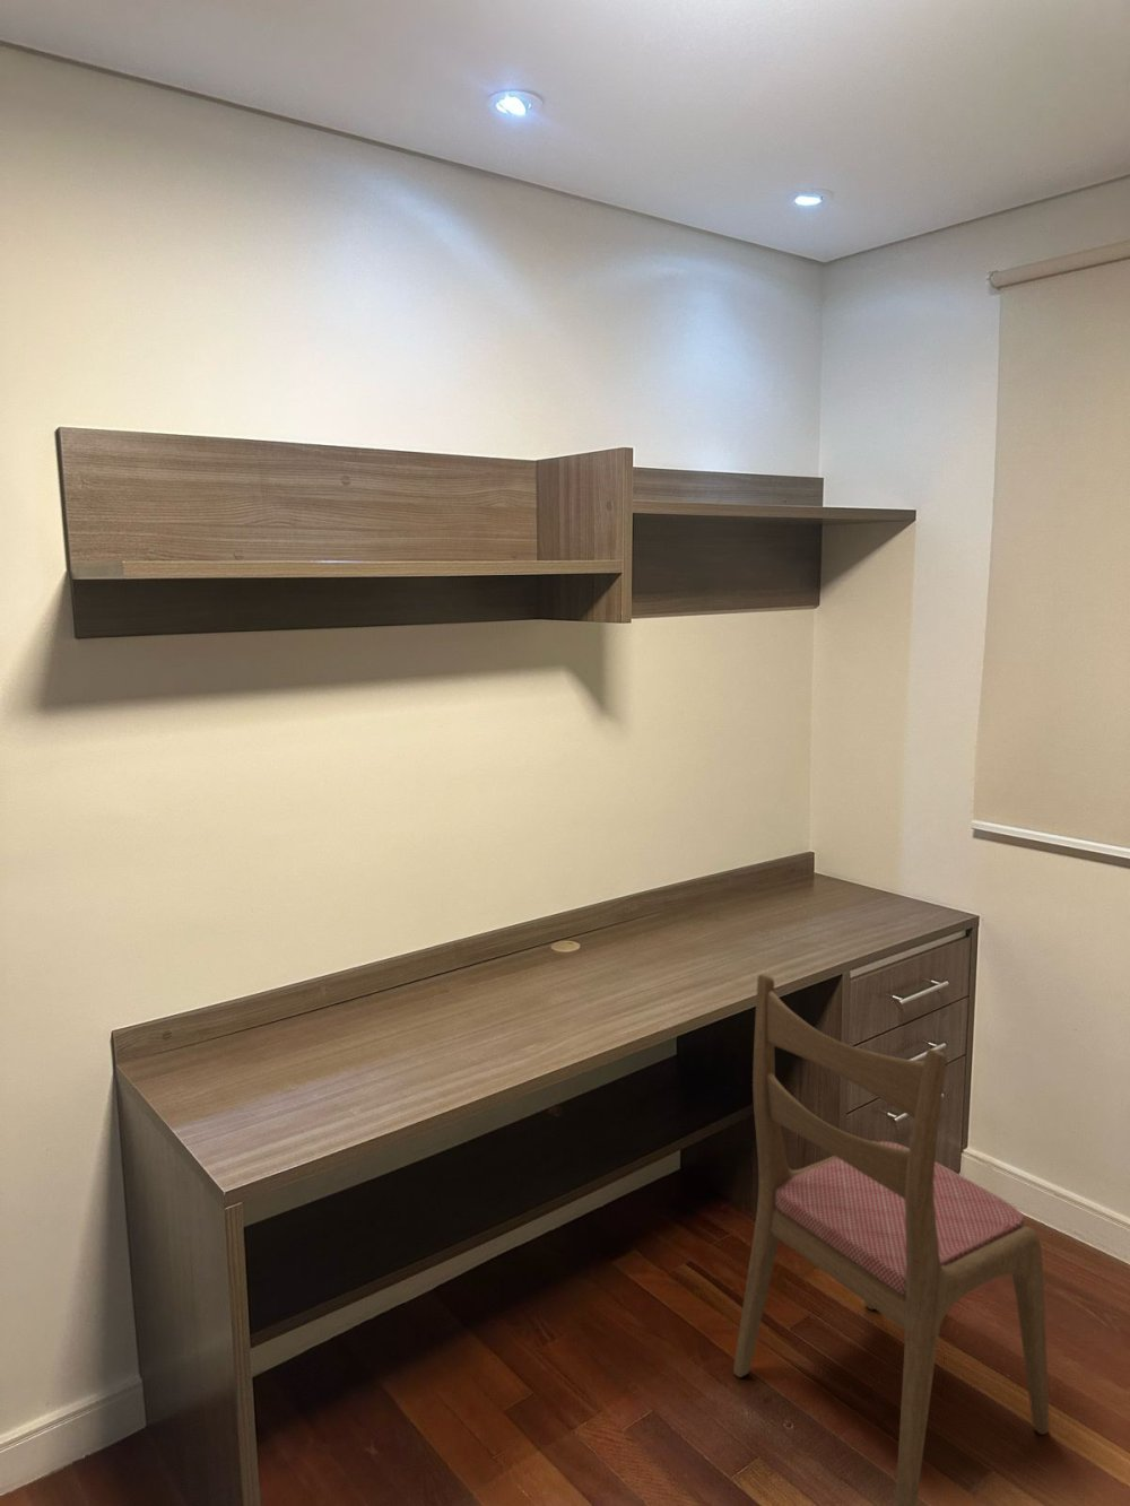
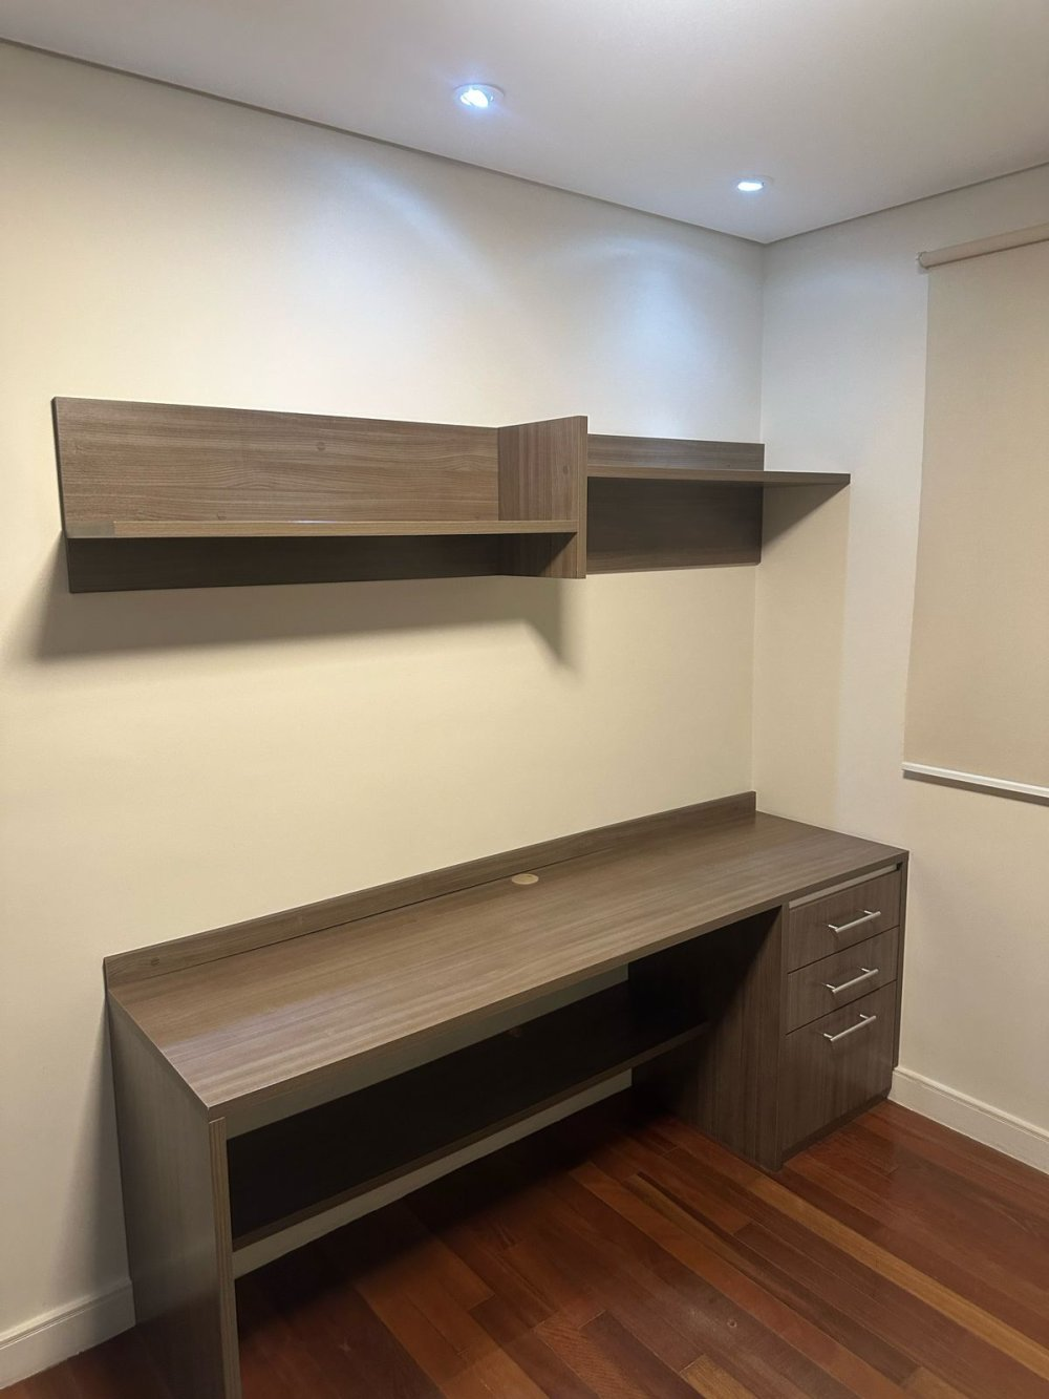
- dining chair [732,973,1050,1506]
